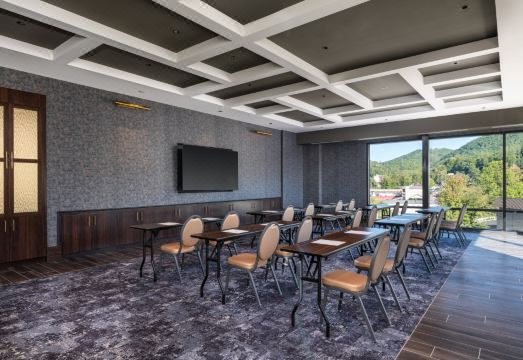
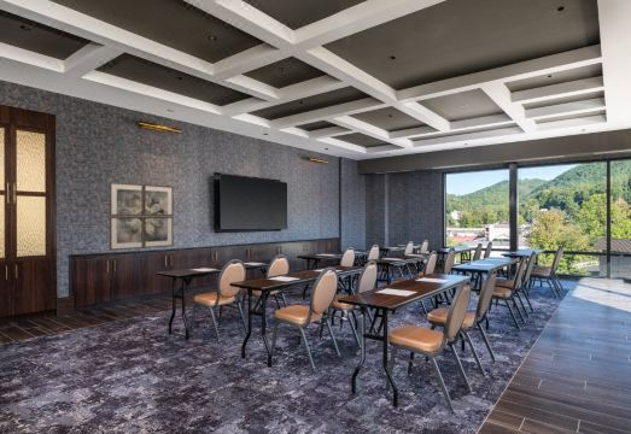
+ wall art [109,181,175,252]
